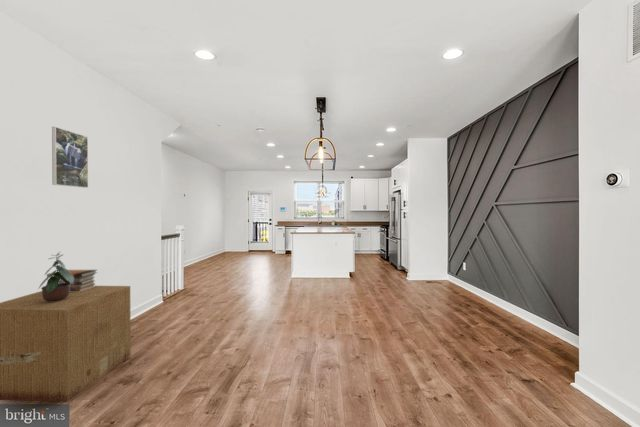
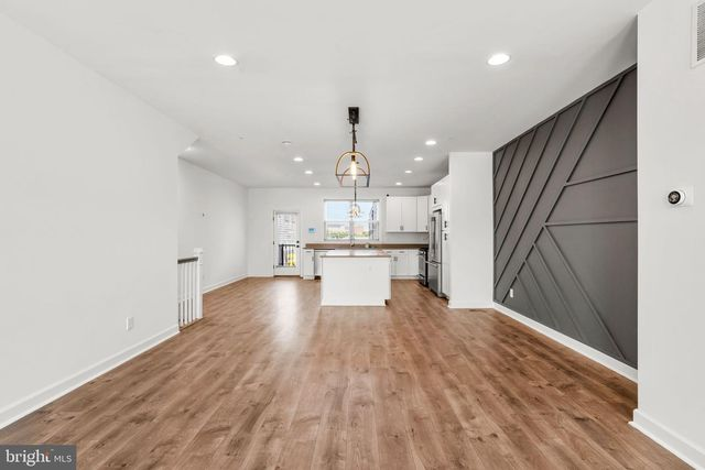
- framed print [51,126,89,189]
- book stack [46,269,98,292]
- cardboard box [0,285,132,402]
- potted plant [37,251,74,302]
